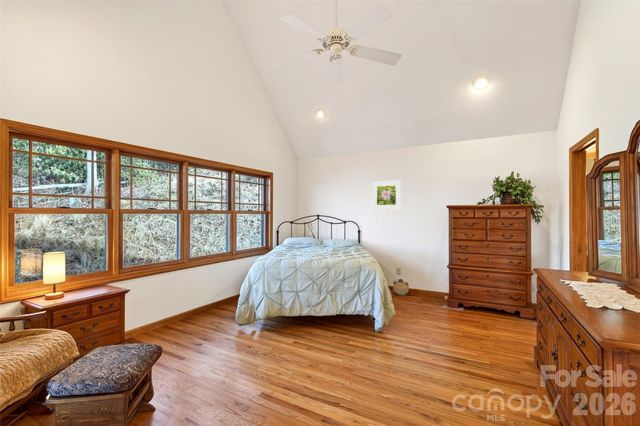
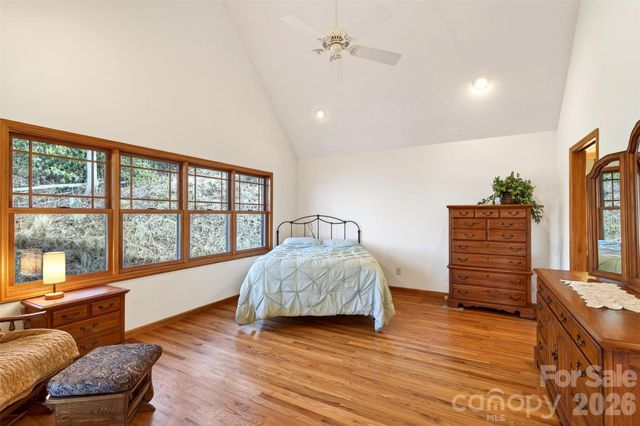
- ceramic jug [392,278,410,296]
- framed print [371,179,402,211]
